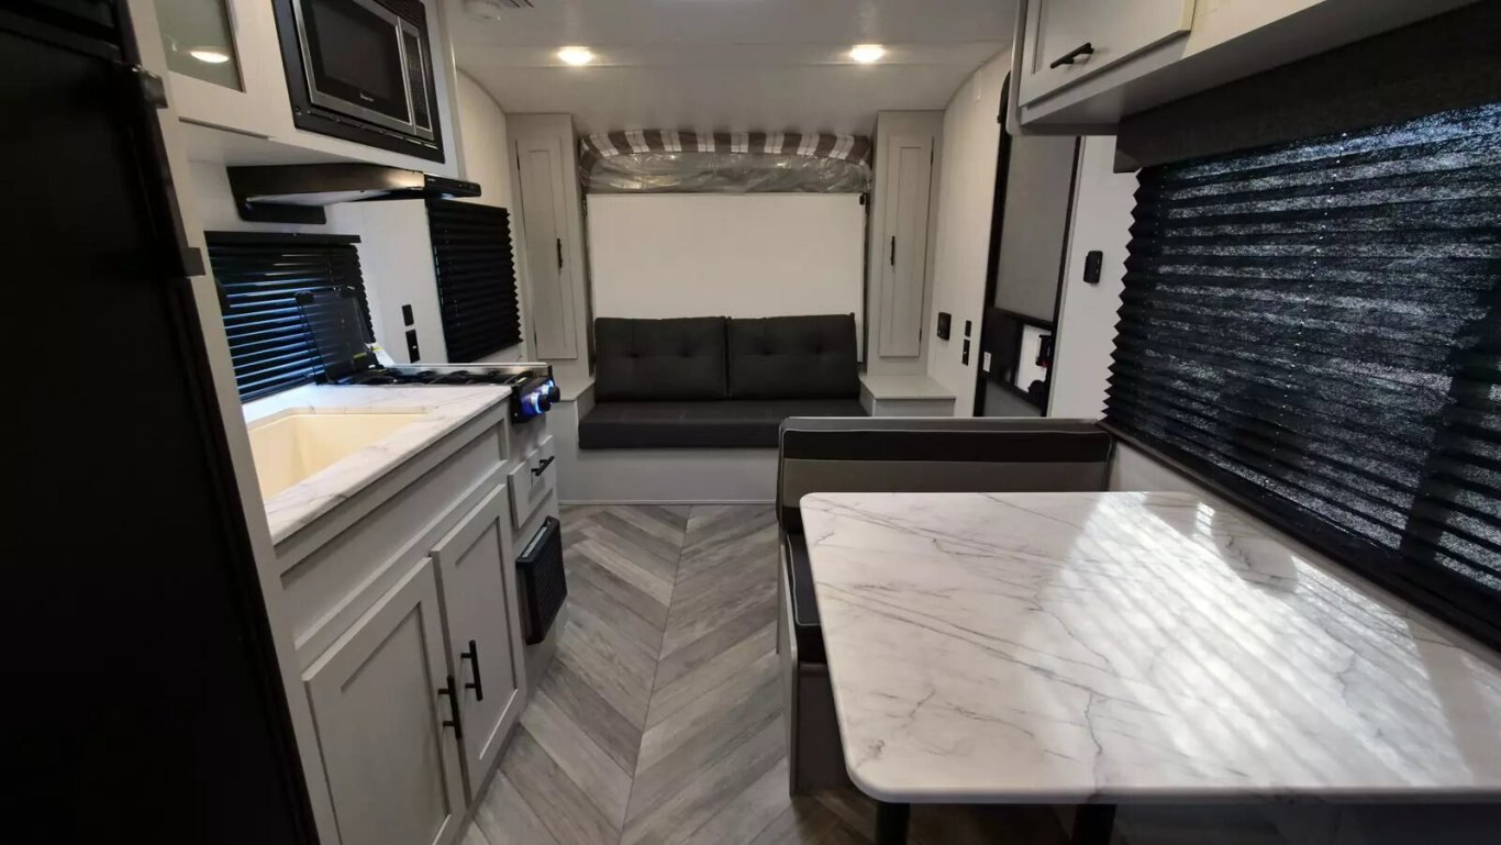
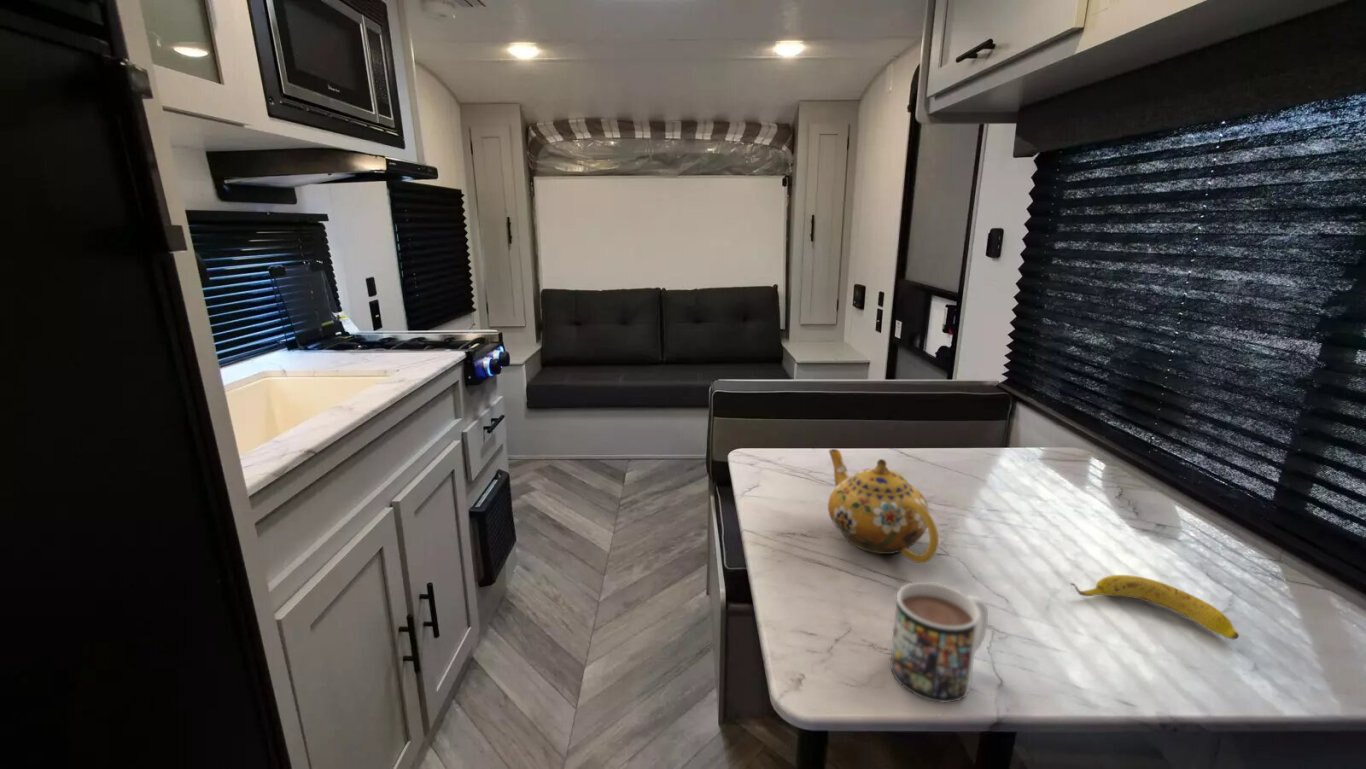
+ banana [1069,574,1240,640]
+ mug [889,581,989,704]
+ teapot [827,448,939,564]
